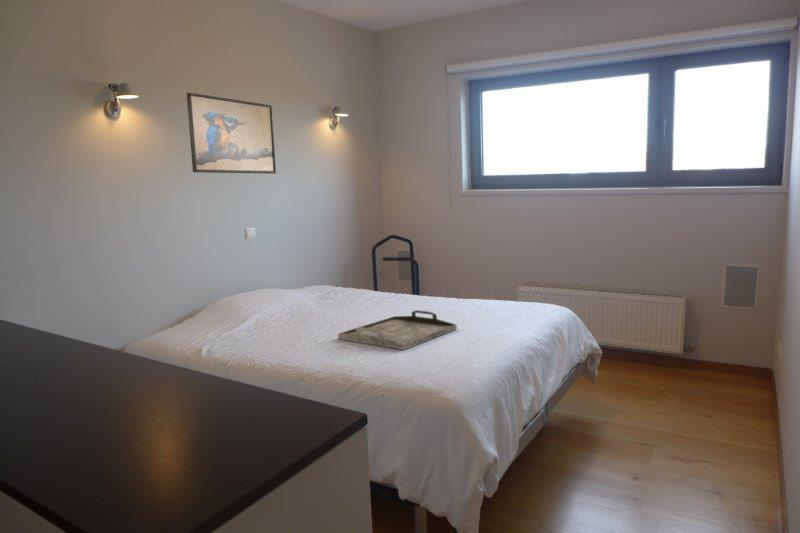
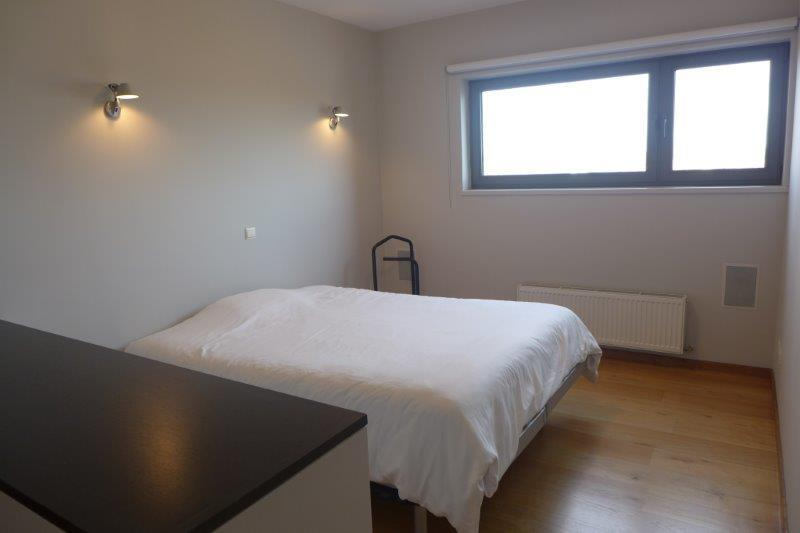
- serving tray [337,309,458,351]
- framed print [186,92,277,175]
